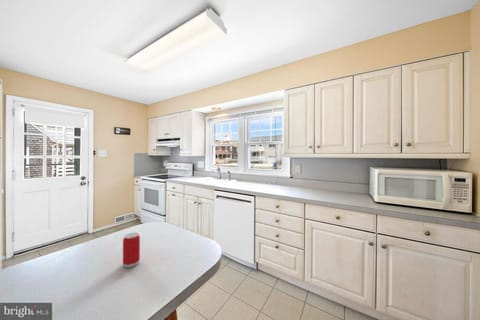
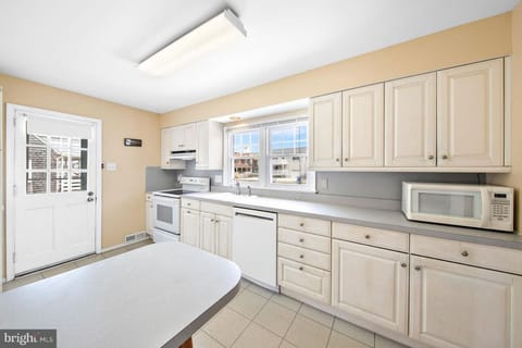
- beverage can [122,232,141,268]
